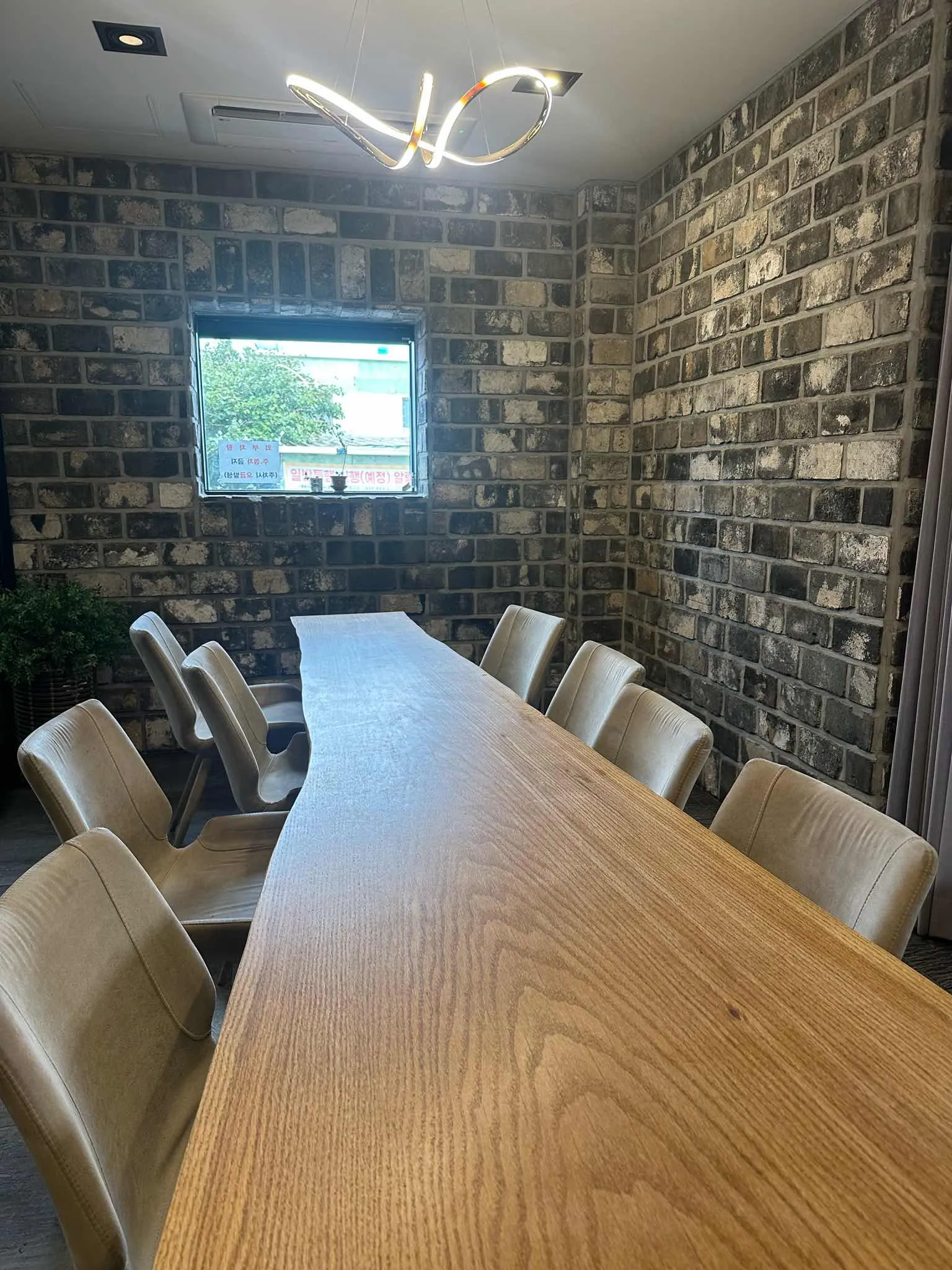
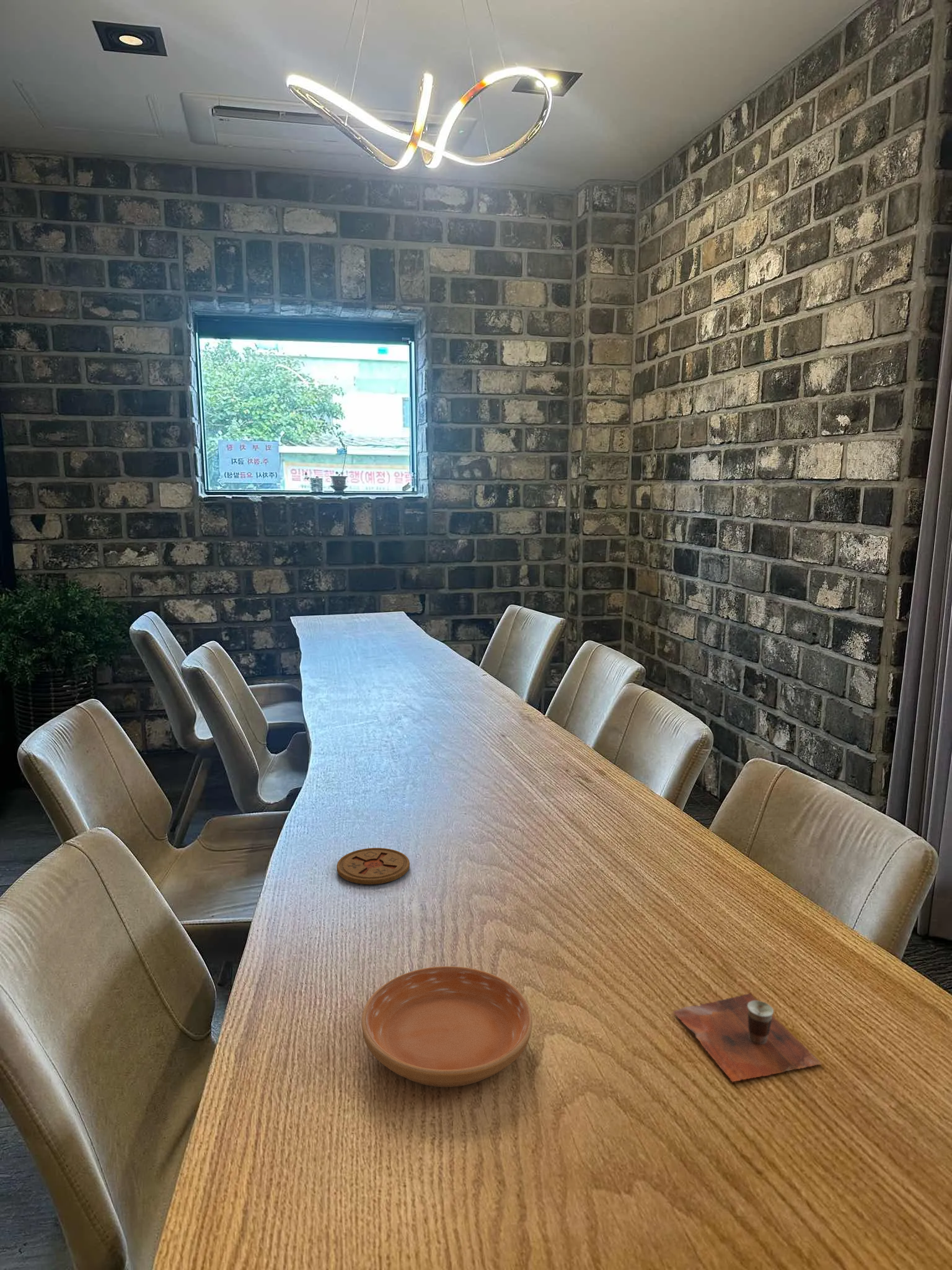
+ coaster [336,847,410,885]
+ saucer [361,966,533,1088]
+ cup [672,992,823,1083]
